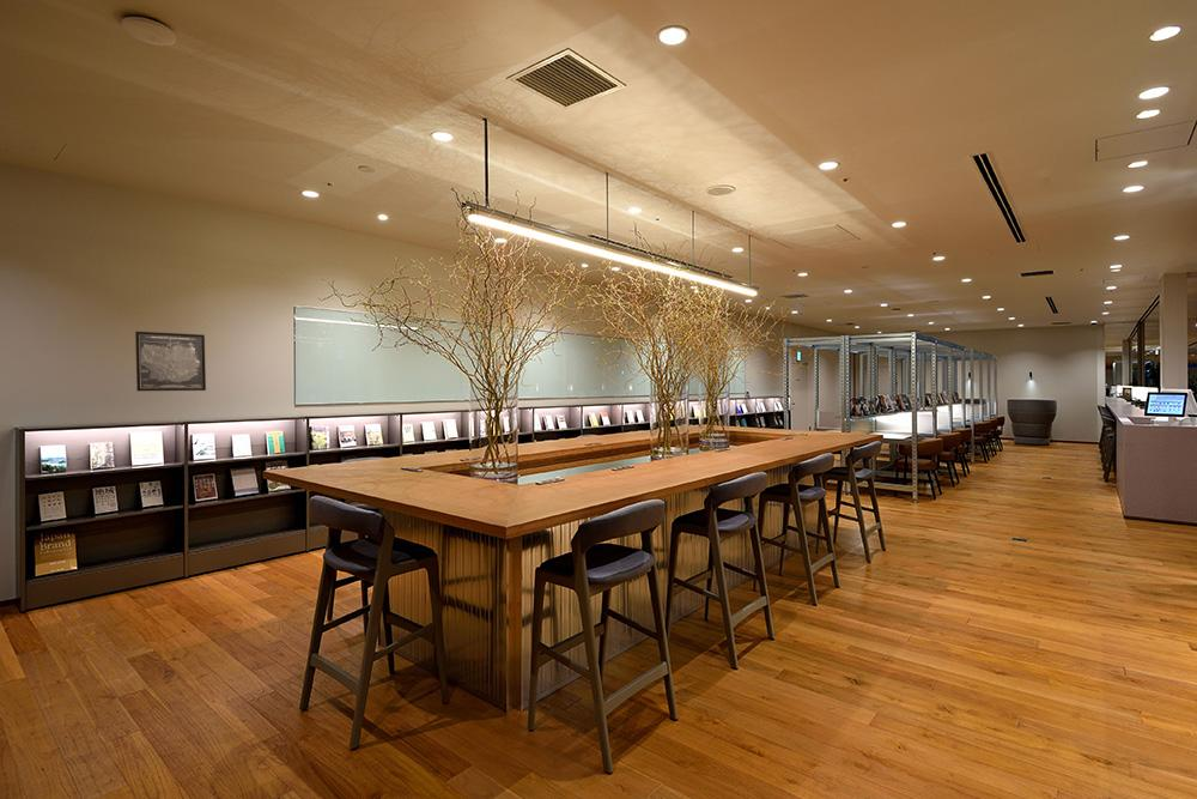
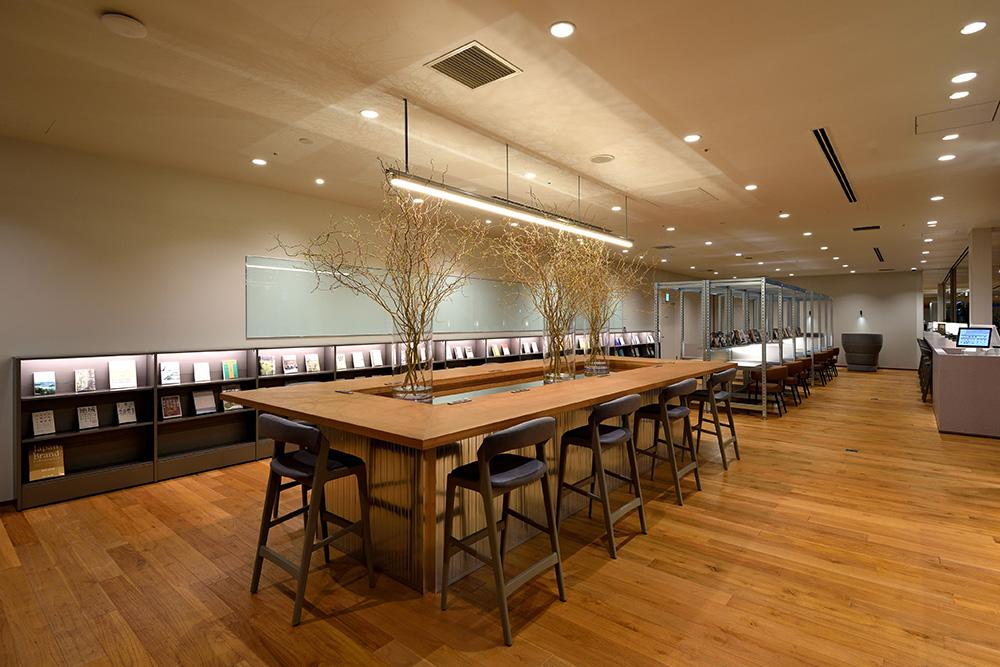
- wall art [134,331,207,392]
